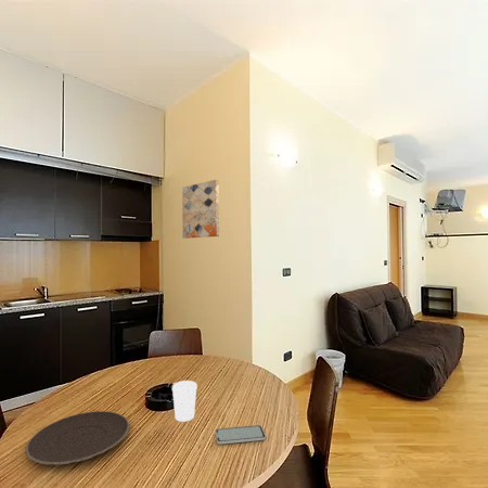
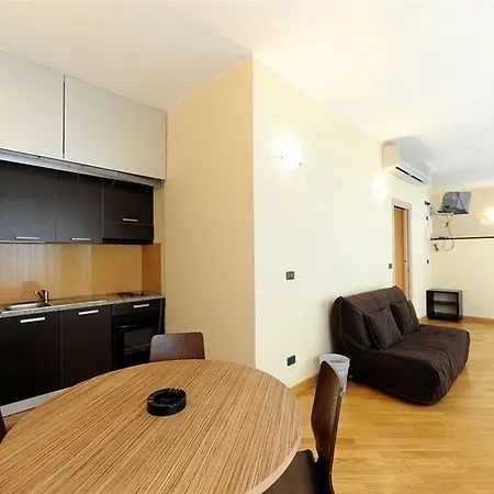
- plate [24,410,131,466]
- smartphone [215,424,267,446]
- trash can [171,380,198,423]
- wall art [181,179,220,240]
